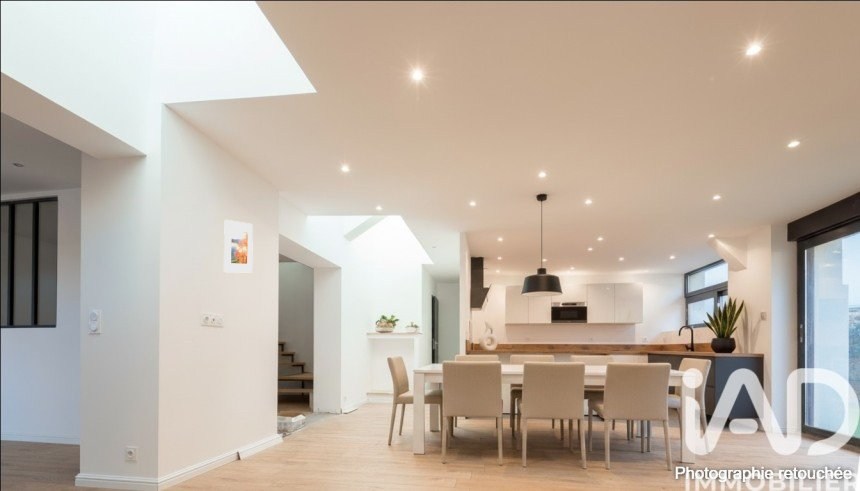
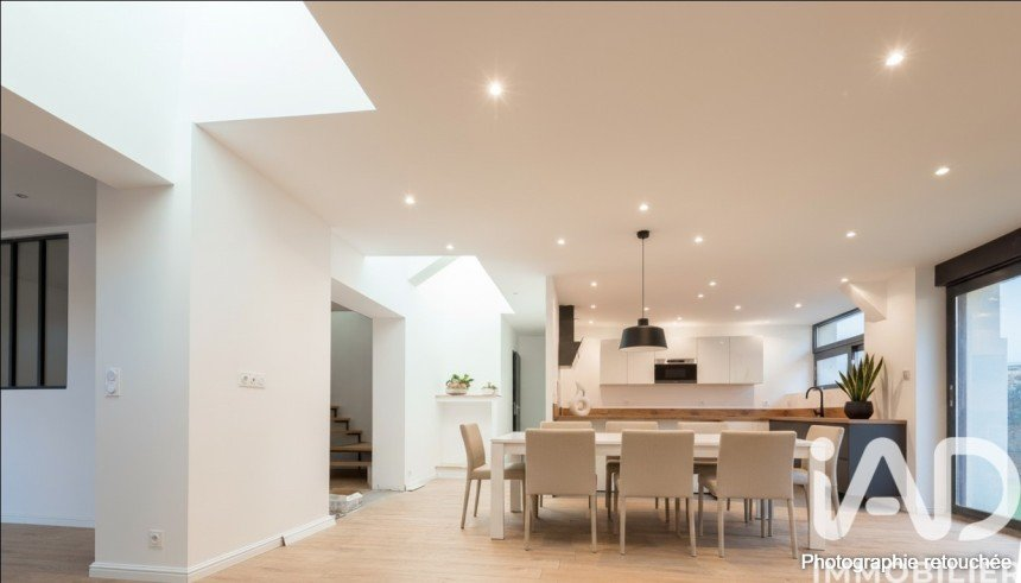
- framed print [223,219,254,273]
